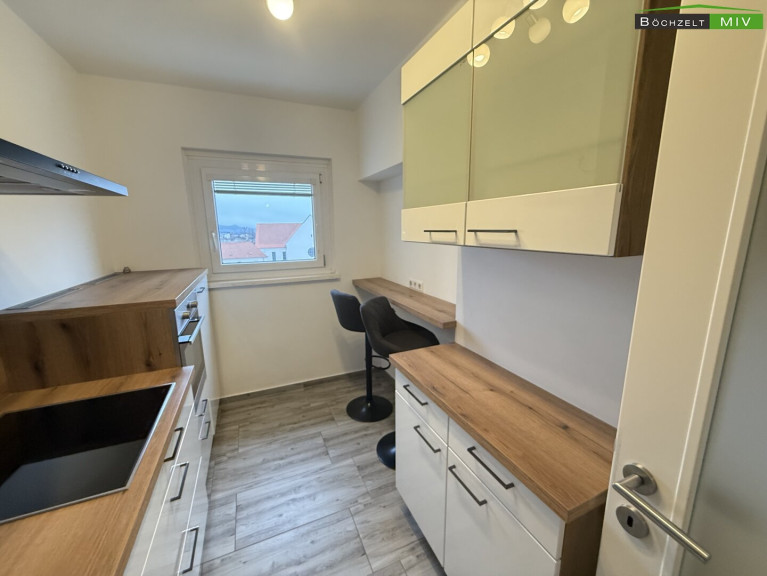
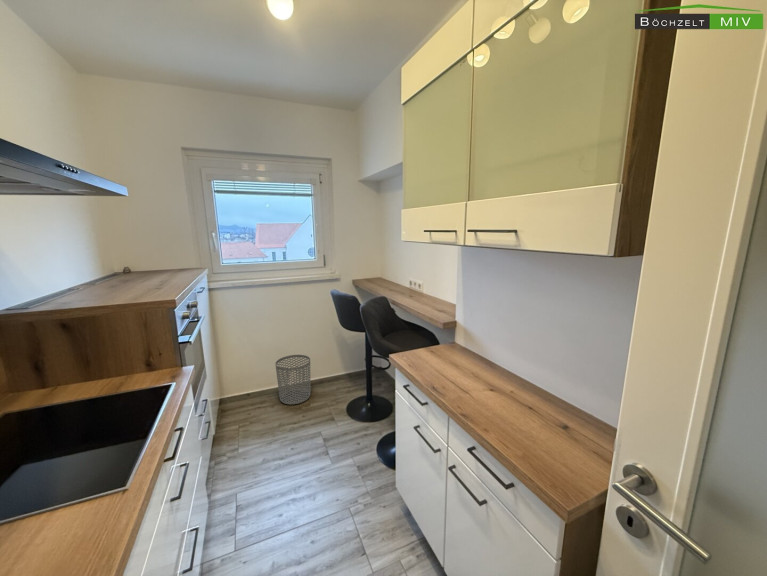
+ waste bin [274,354,312,405]
